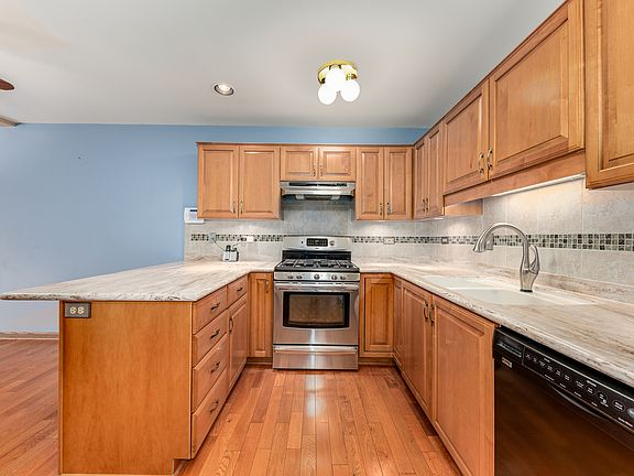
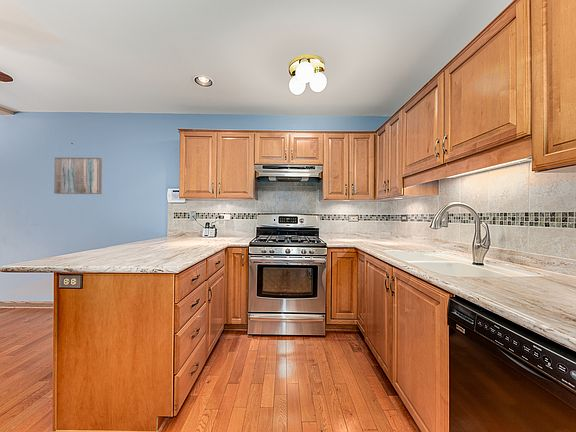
+ wall art [53,157,103,195]
